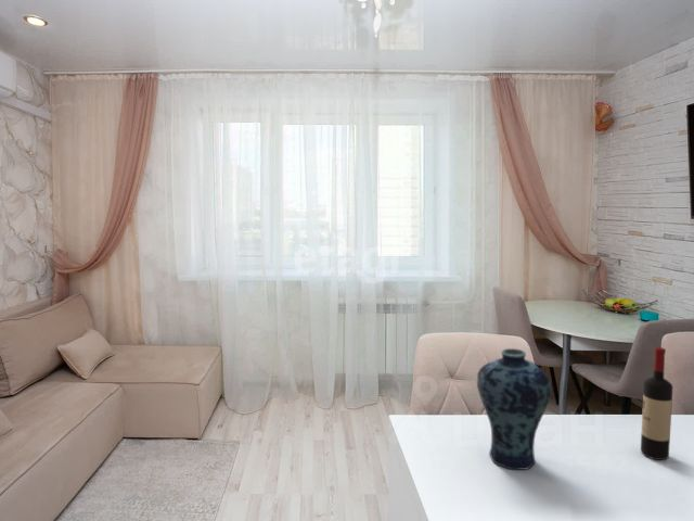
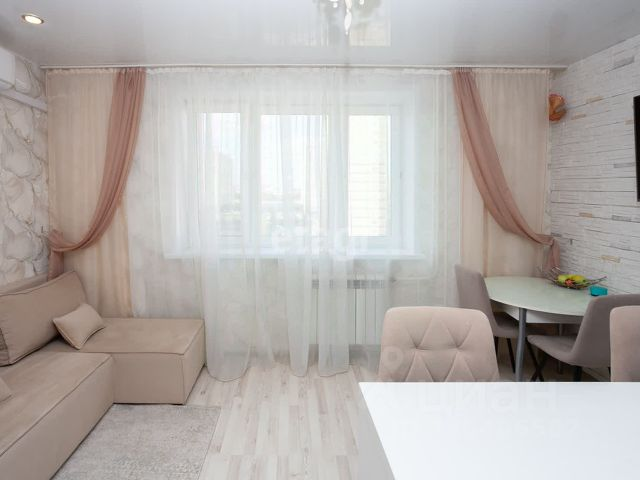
- vase [476,347,553,471]
- wine bottle [640,346,674,461]
